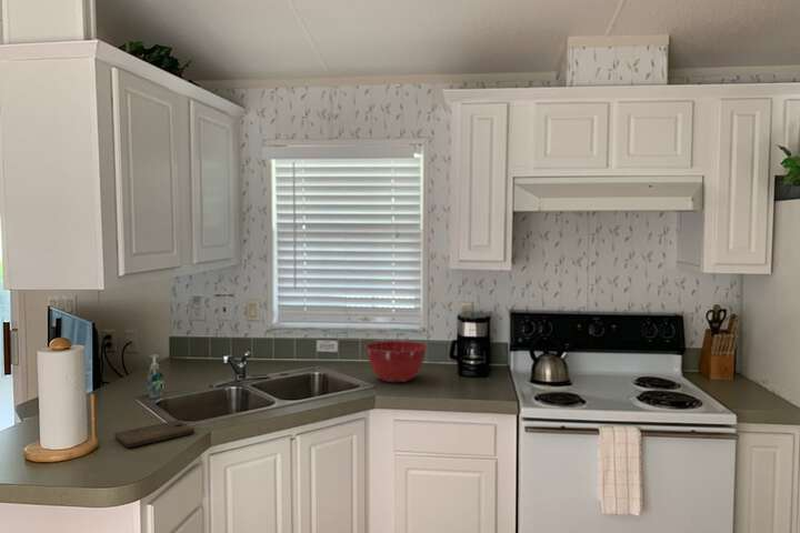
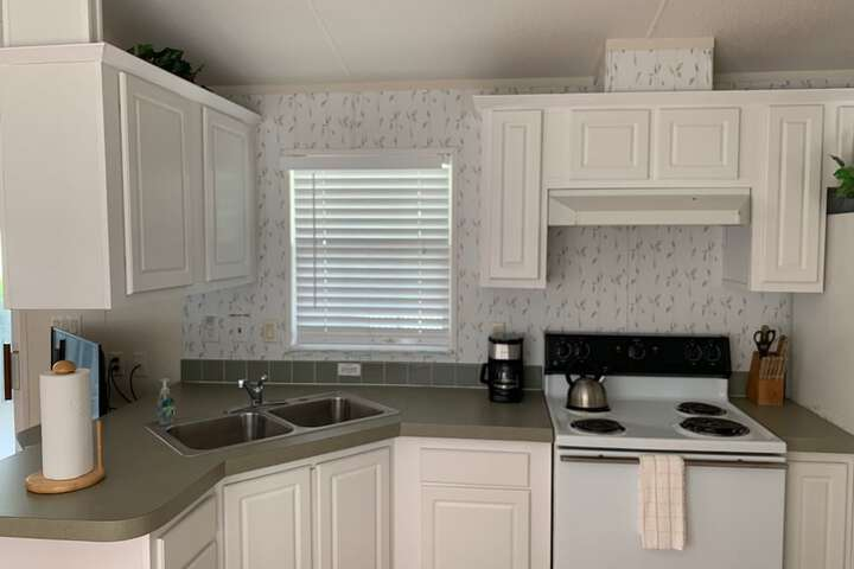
- mixing bowl [363,340,429,383]
- cutting board [113,419,196,449]
